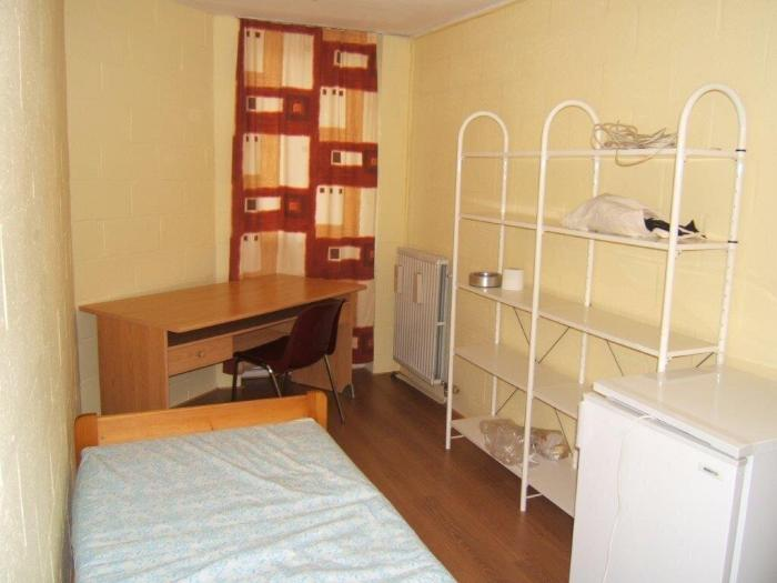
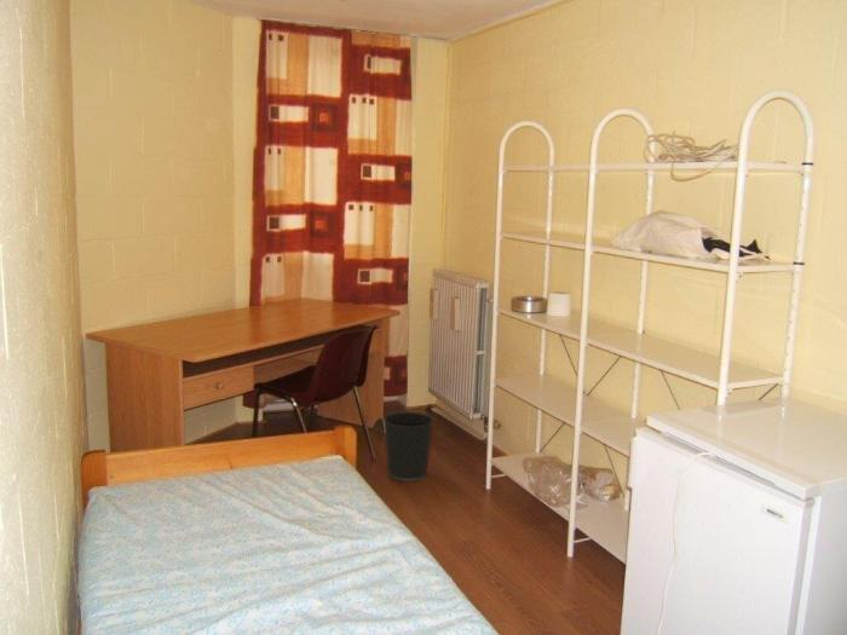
+ wastebasket [382,410,436,483]
